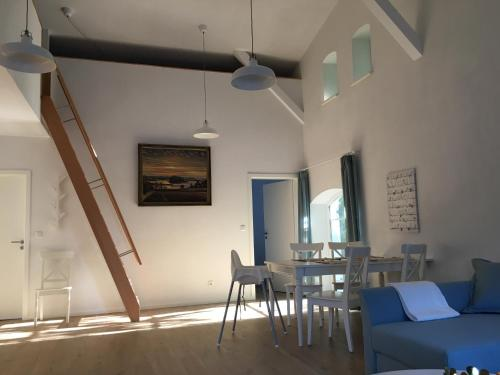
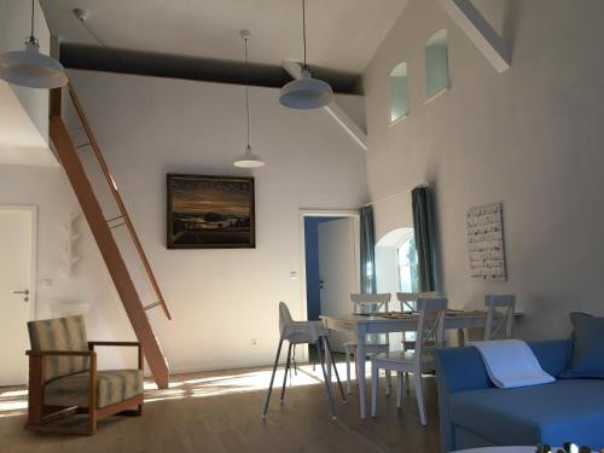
+ armchair [23,313,146,436]
